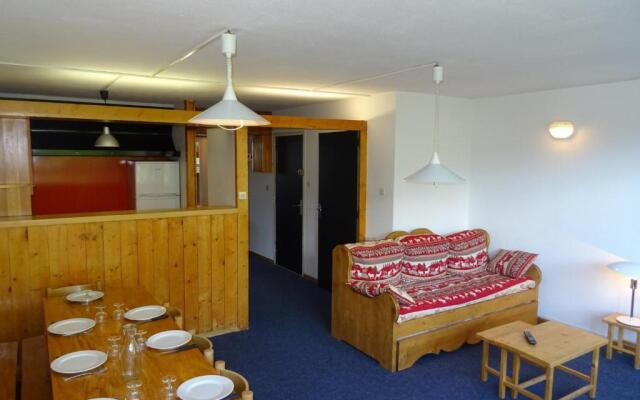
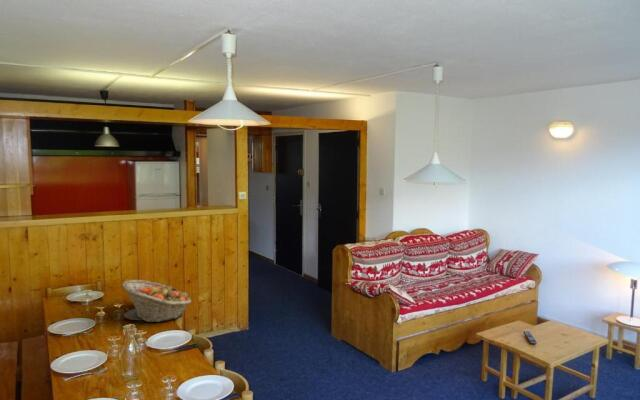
+ fruit basket [121,279,192,323]
